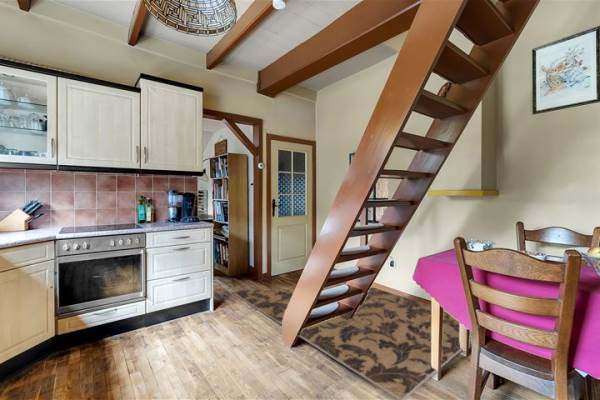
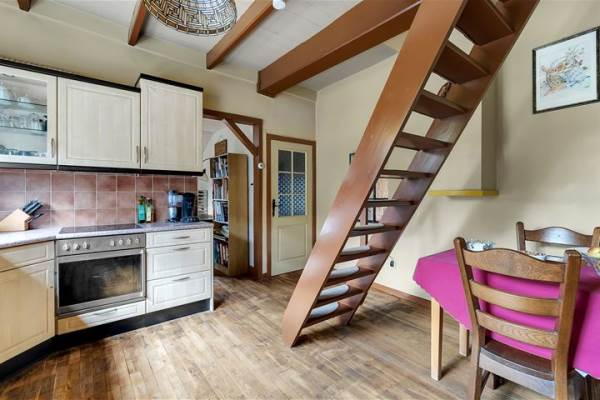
- rug [232,287,472,400]
